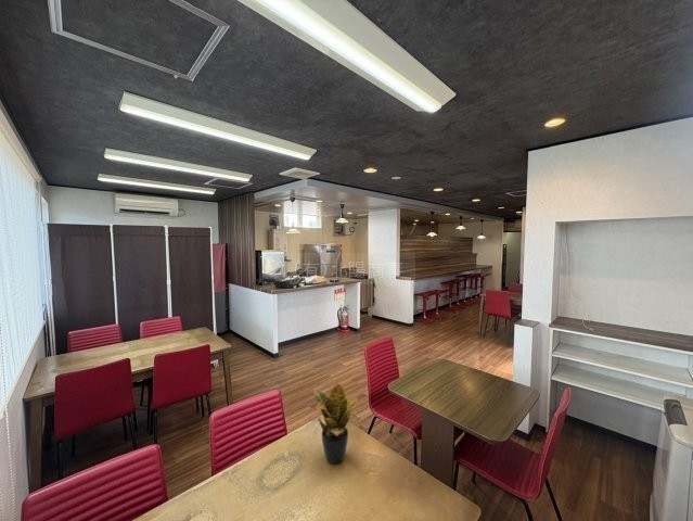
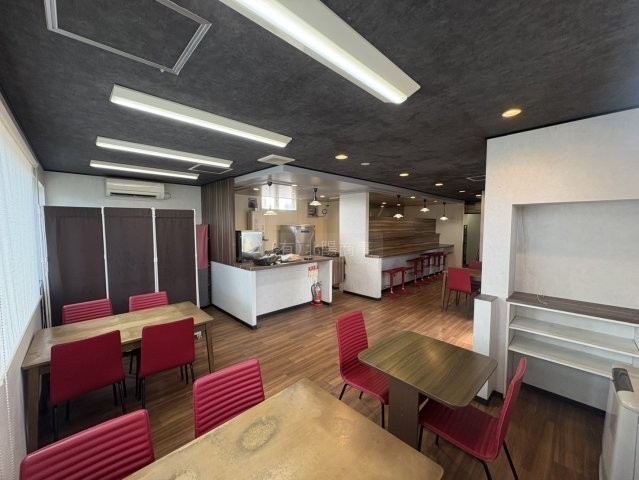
- potted plant [312,383,360,466]
